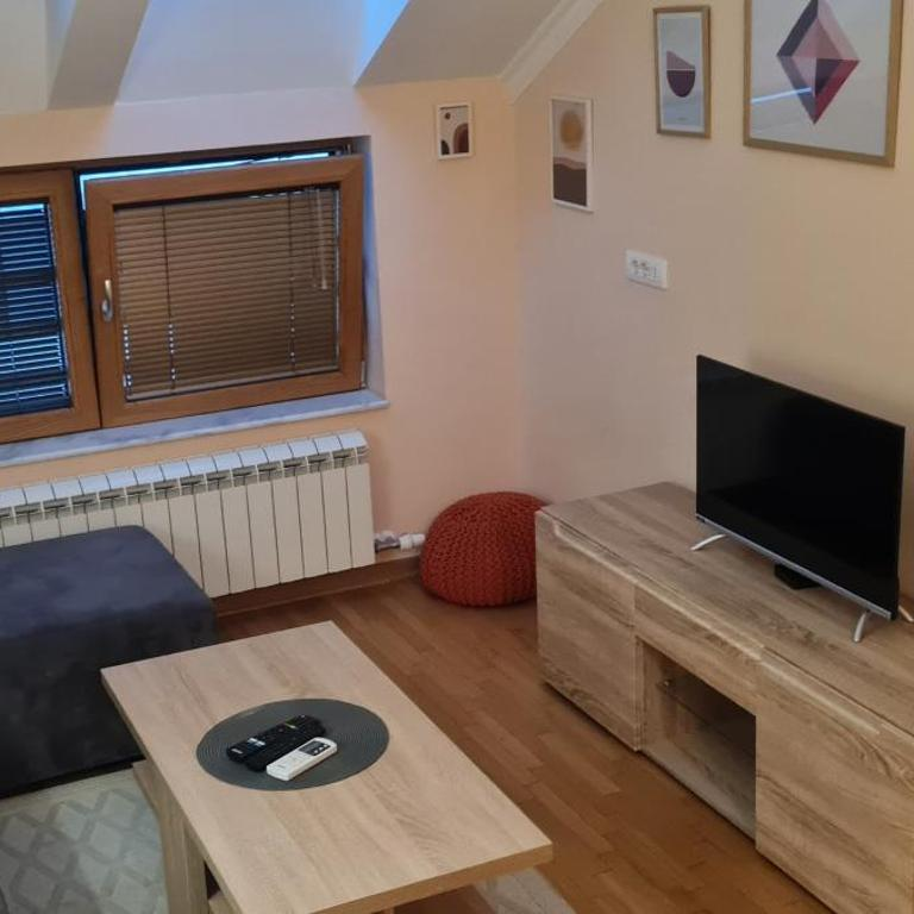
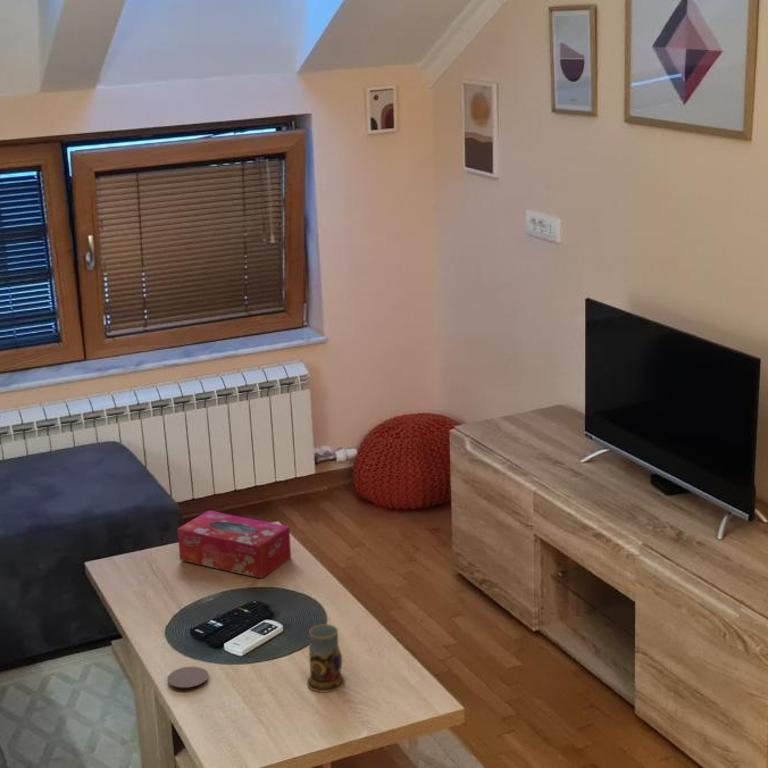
+ tissue box [176,510,292,580]
+ mug [306,623,346,694]
+ coaster [166,666,210,693]
